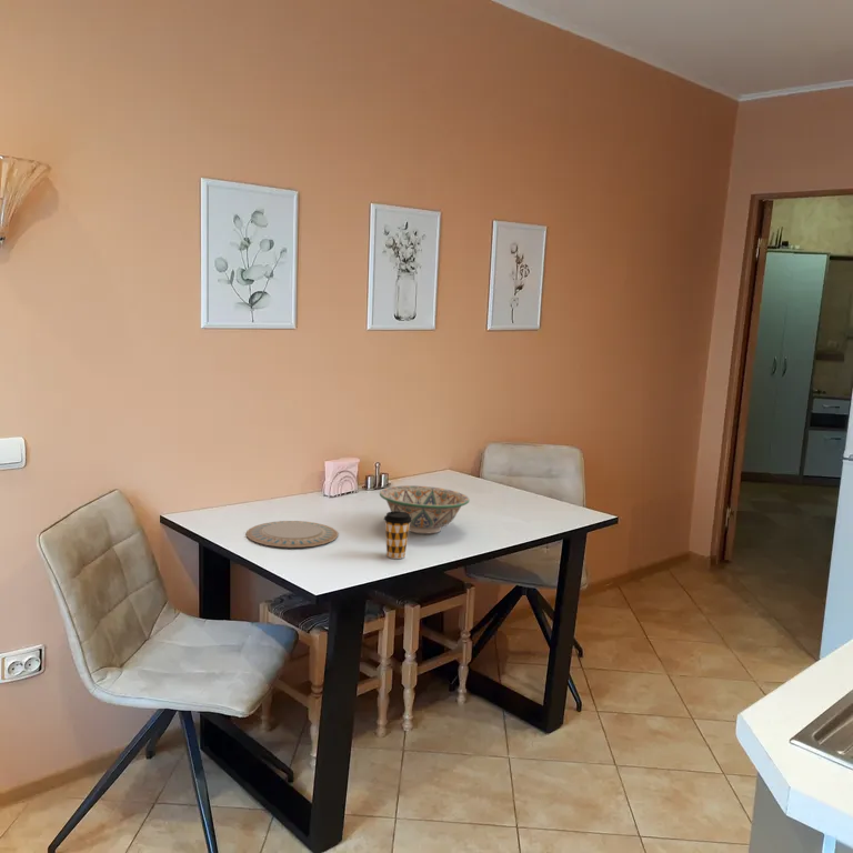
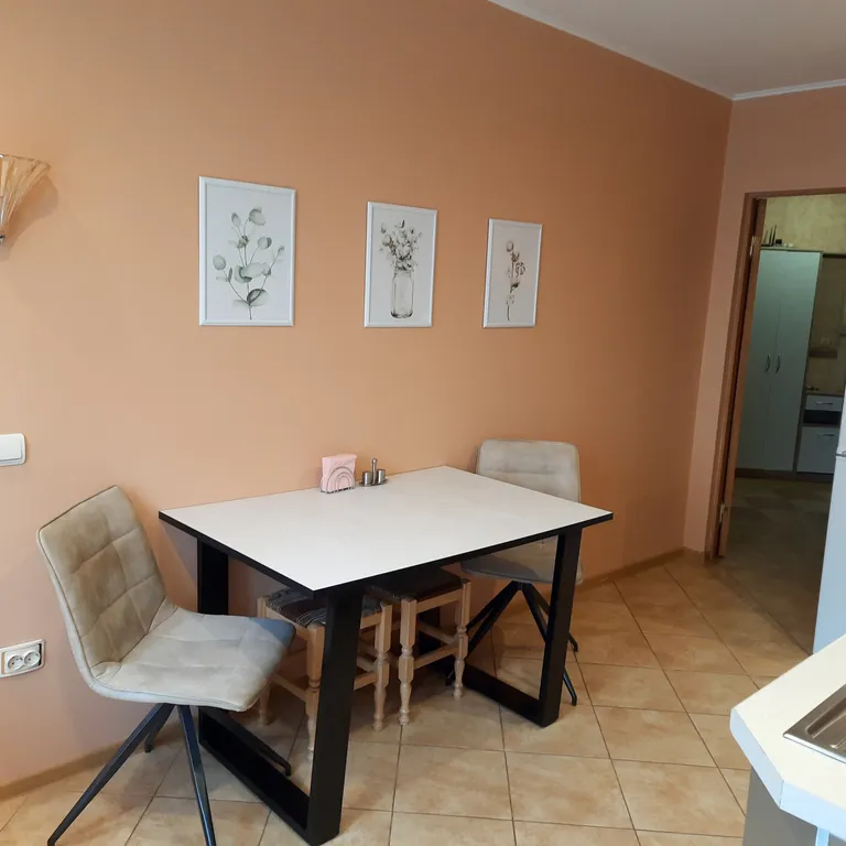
- decorative bowl [379,484,471,534]
- coffee cup [383,511,412,560]
- chinaware [245,520,340,549]
